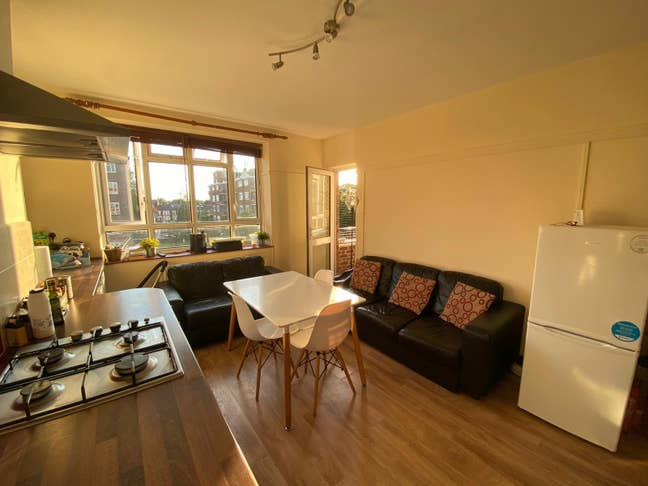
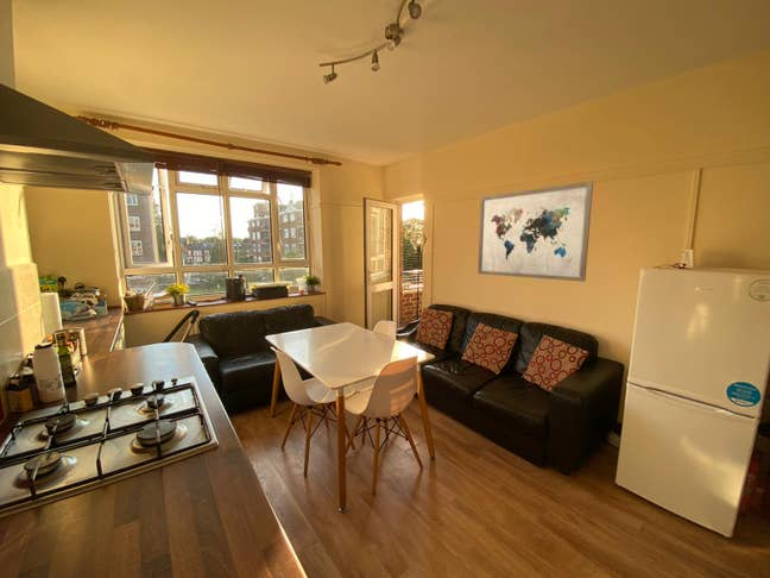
+ wall art [476,181,594,283]
